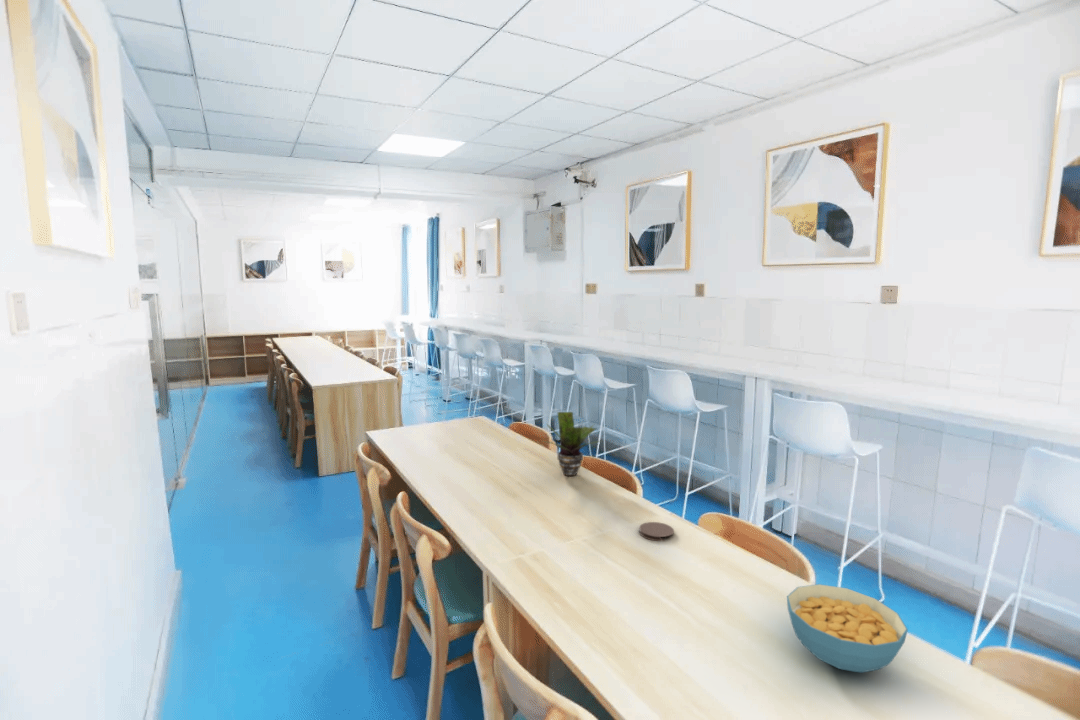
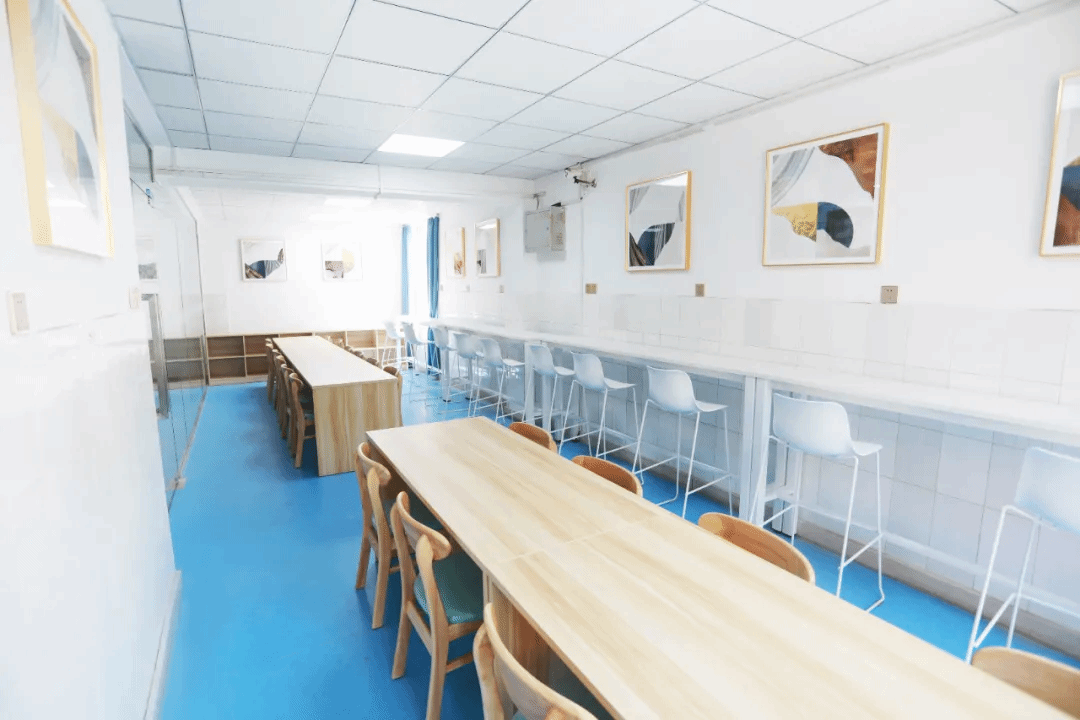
- coaster [638,521,675,542]
- cereal bowl [786,583,909,673]
- potted plant [539,411,605,477]
